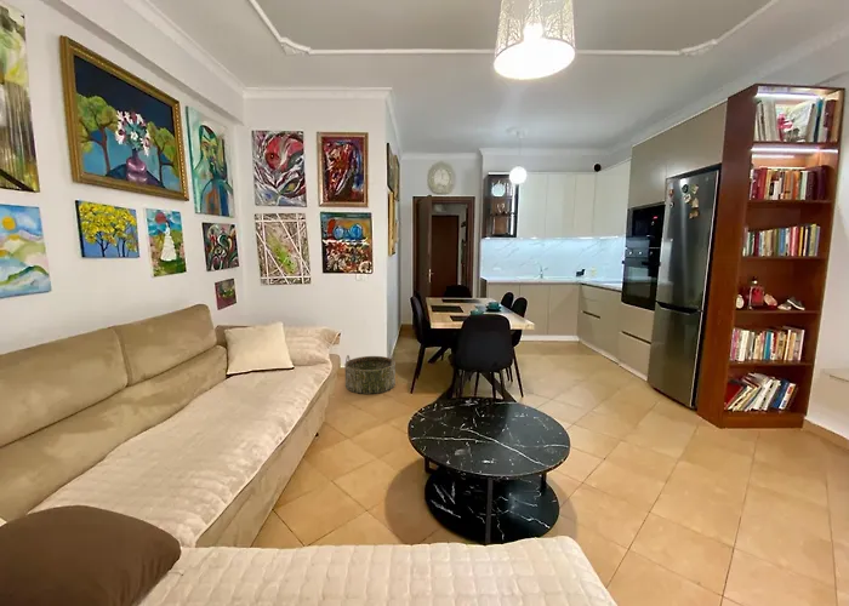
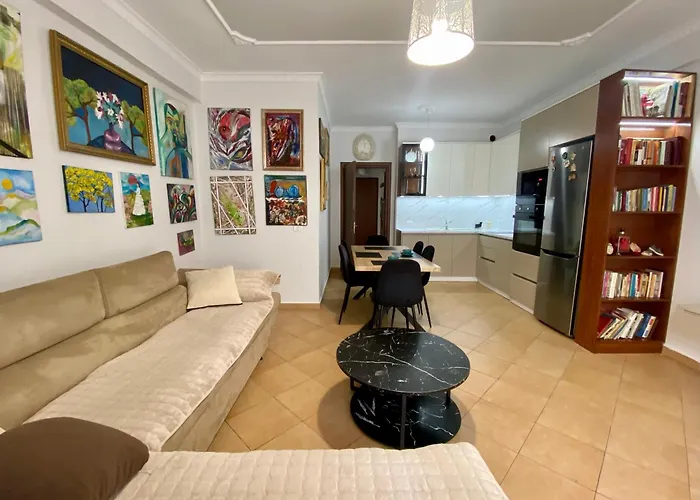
- basket [343,354,397,395]
